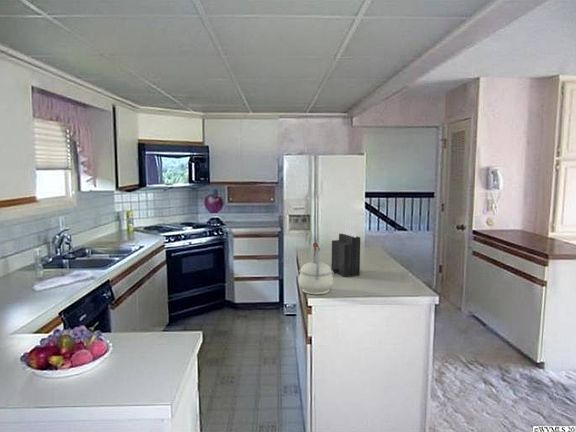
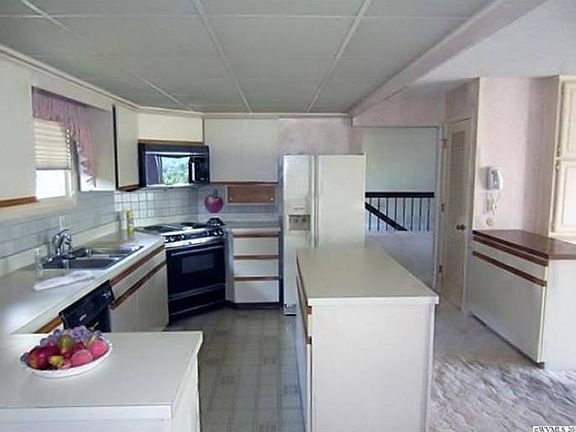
- knife block [330,214,361,278]
- kettle [298,242,334,295]
